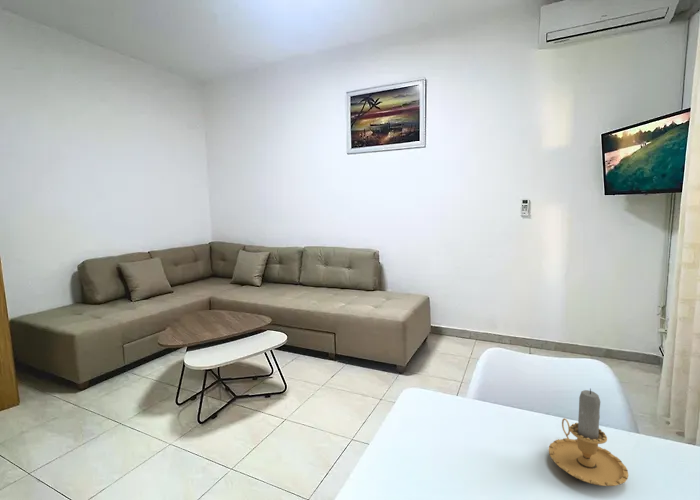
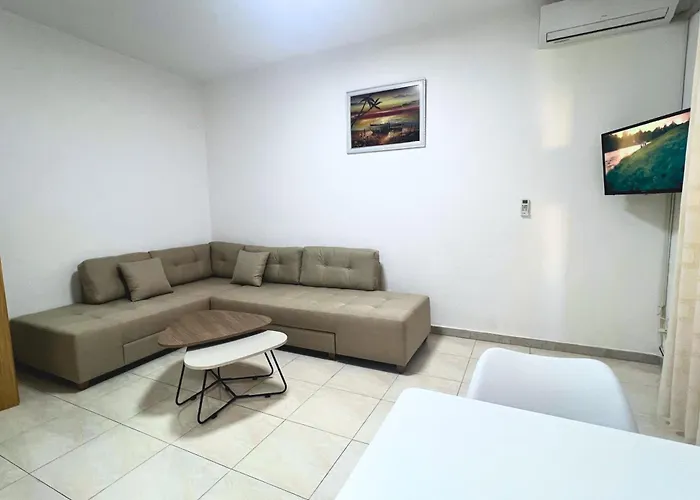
- candle [548,387,629,487]
